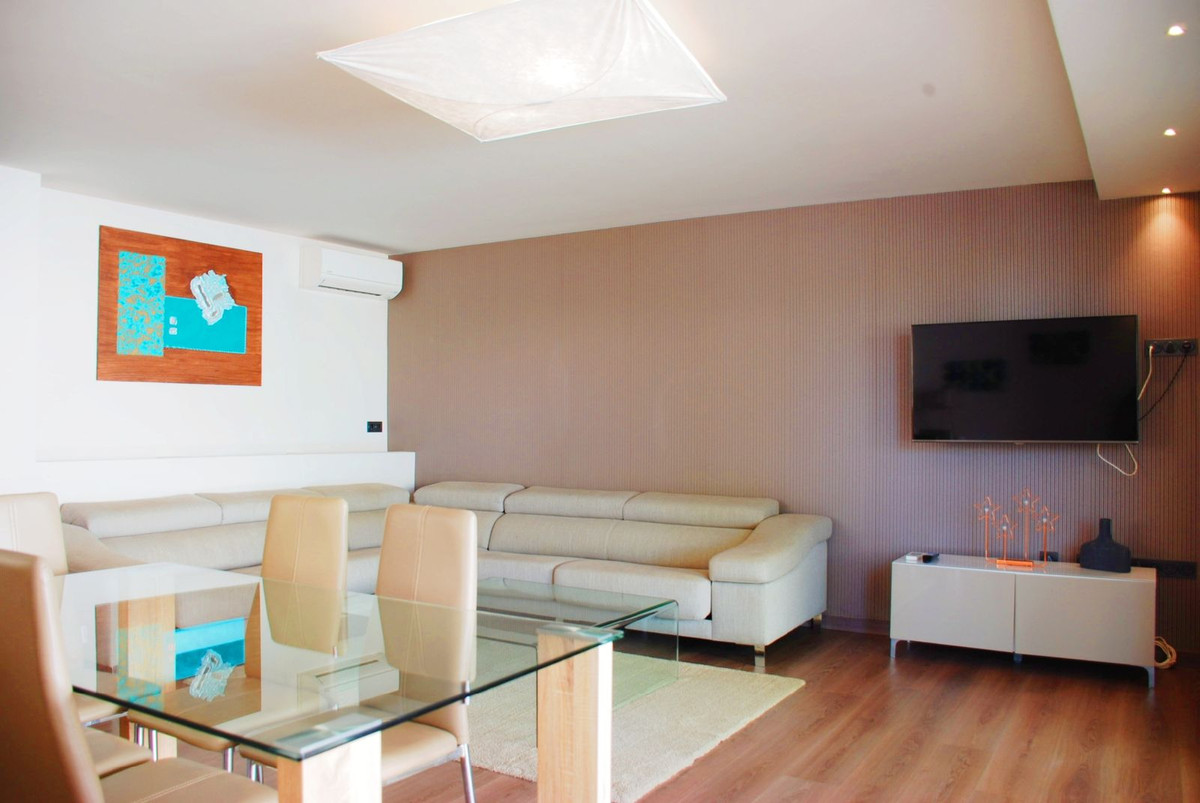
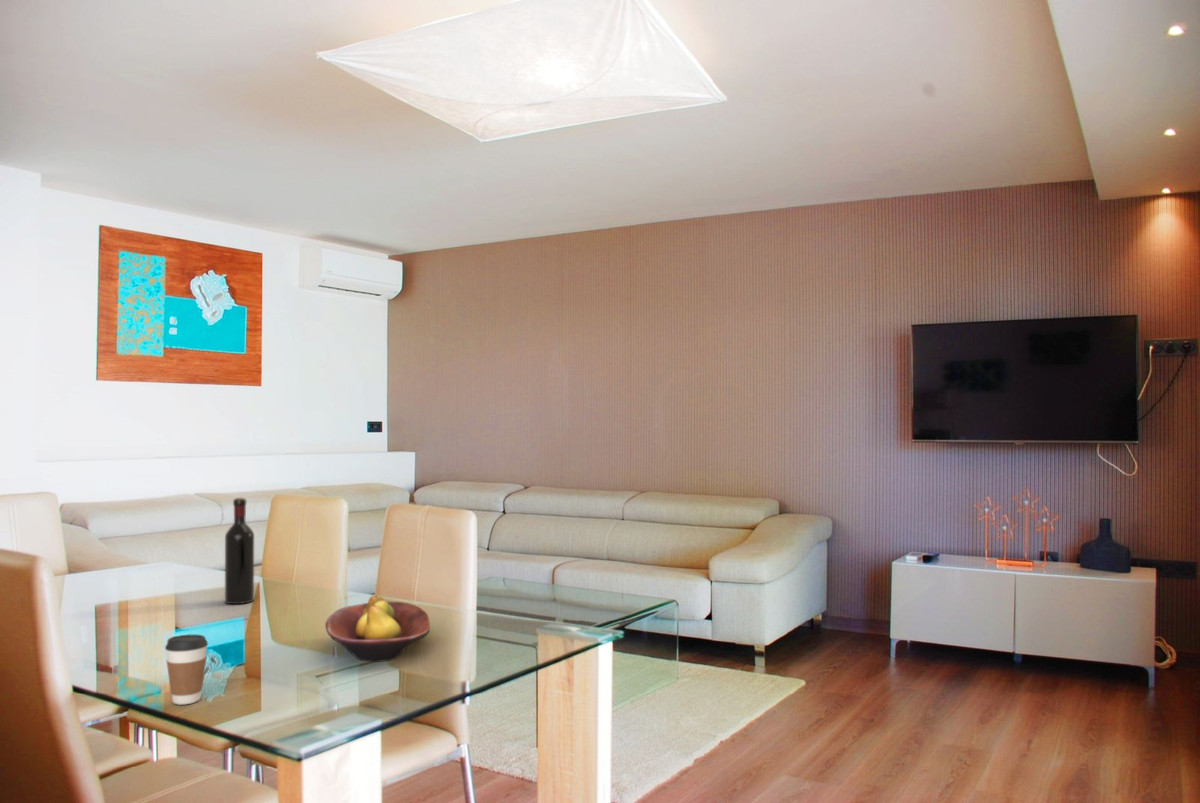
+ wine bottle [224,497,255,605]
+ coffee cup [164,633,209,706]
+ fruit bowl [324,594,431,663]
